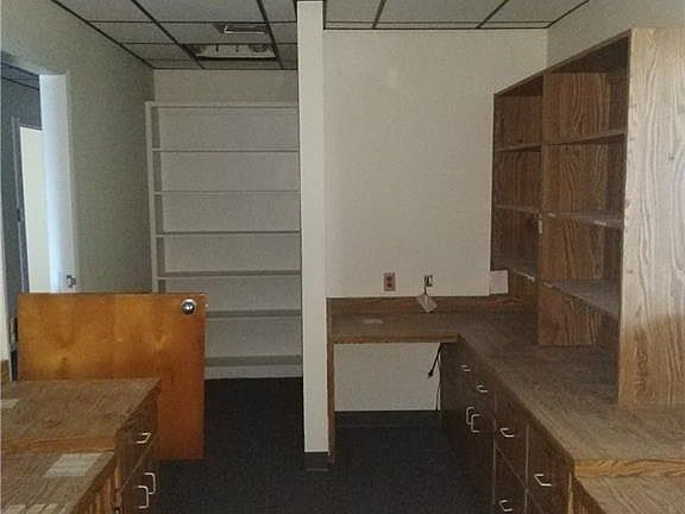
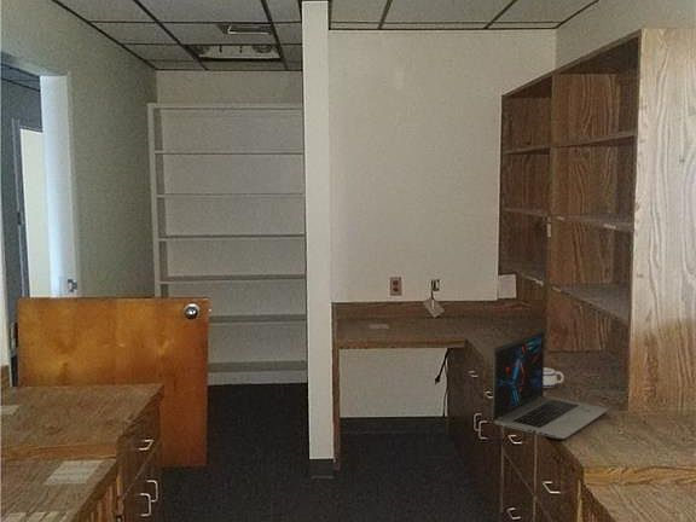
+ laptop [492,330,609,441]
+ mug [543,366,564,389]
